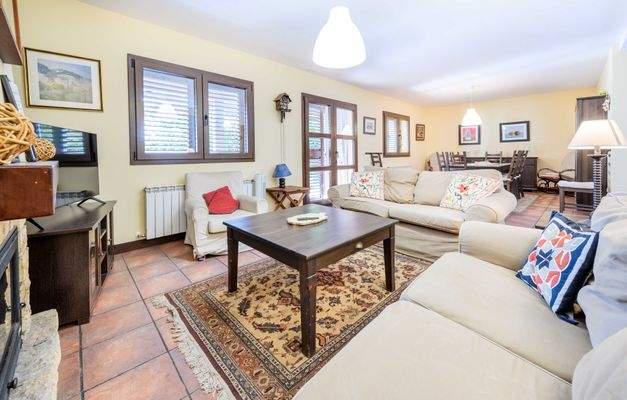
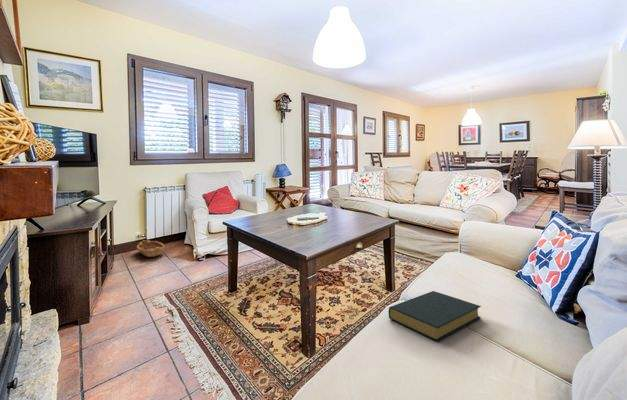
+ basket [136,239,166,258]
+ hardback book [388,290,482,342]
